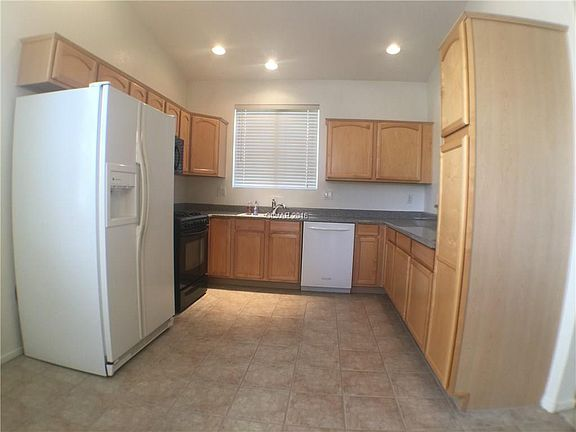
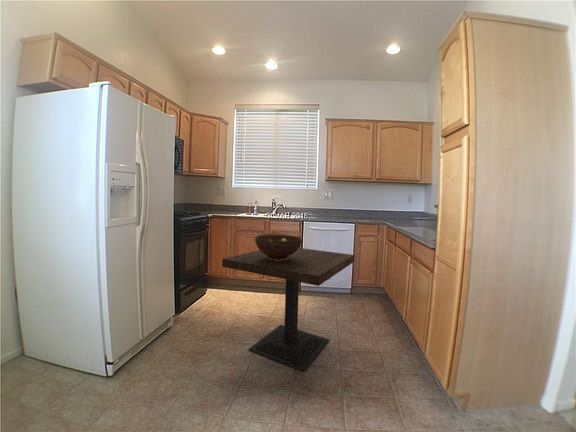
+ fruit bowl [254,233,303,261]
+ side table [221,247,356,373]
